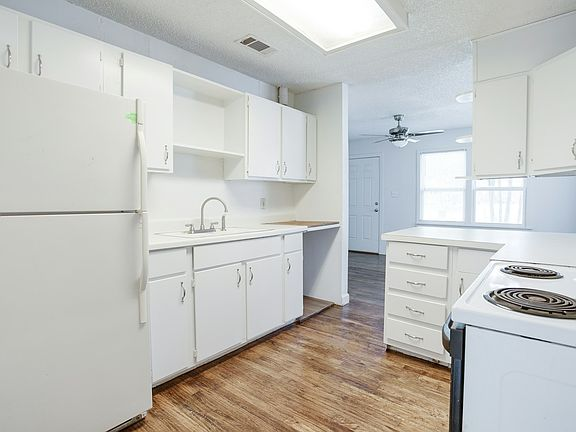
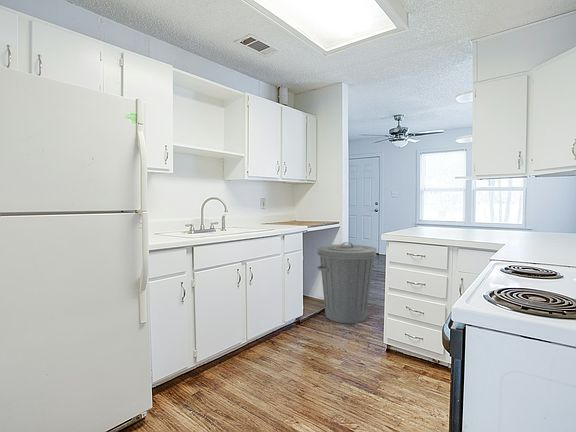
+ trash can [316,241,378,325]
